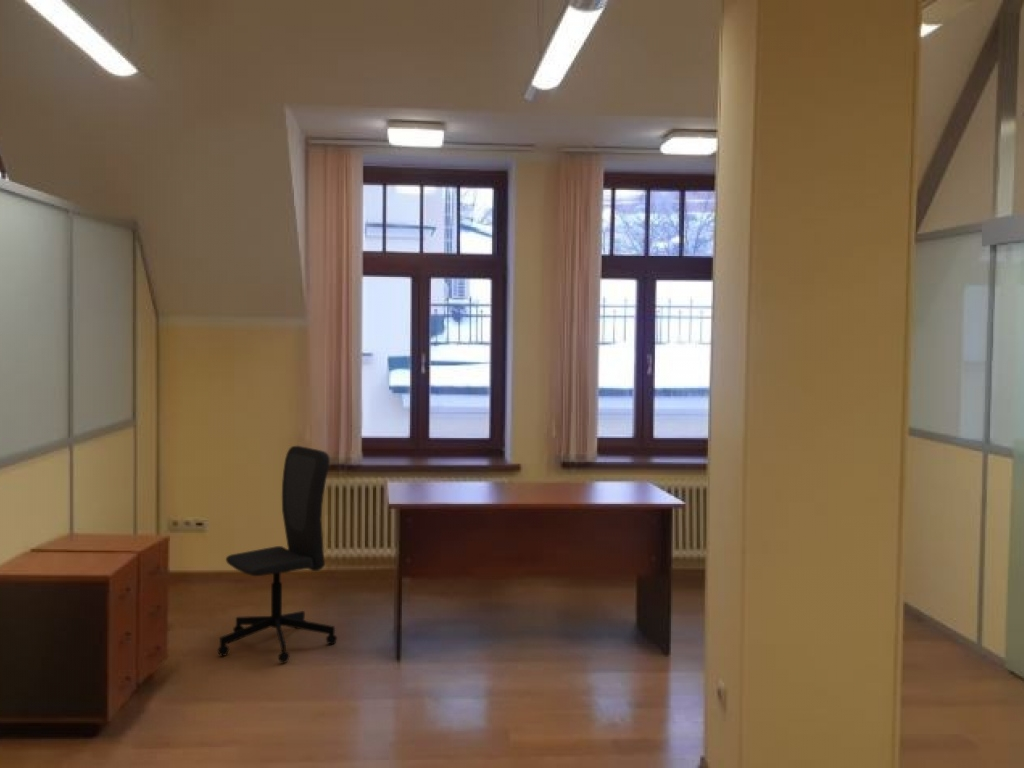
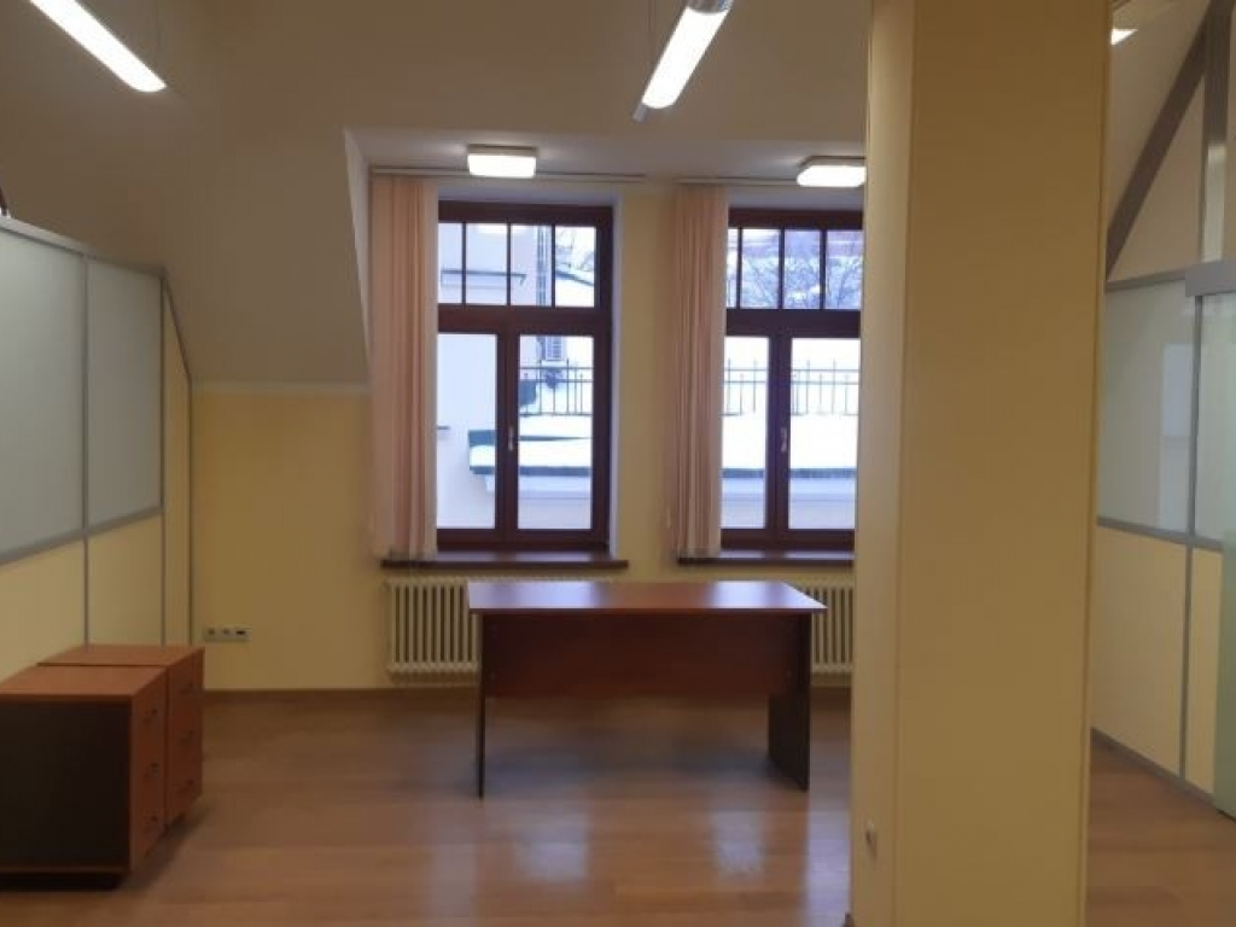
- office chair [216,445,338,664]
